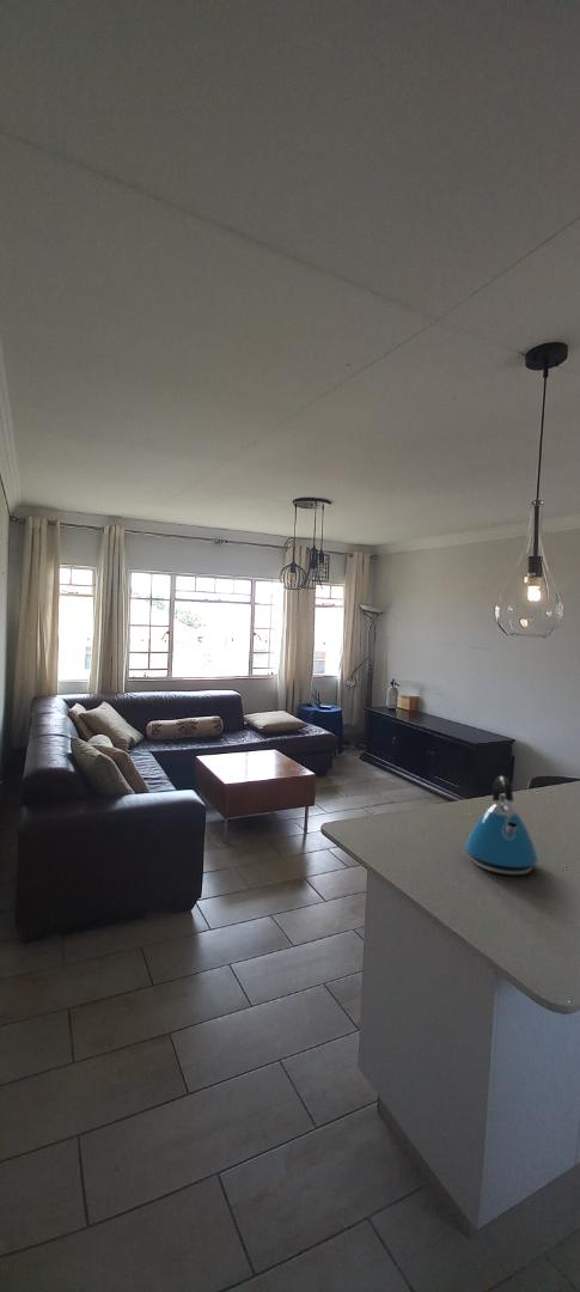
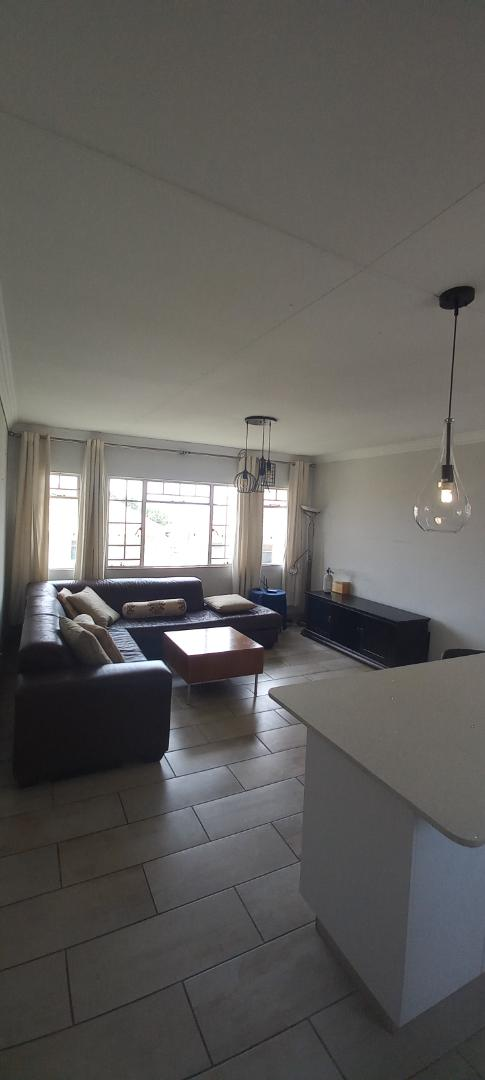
- kettle [464,774,539,876]
